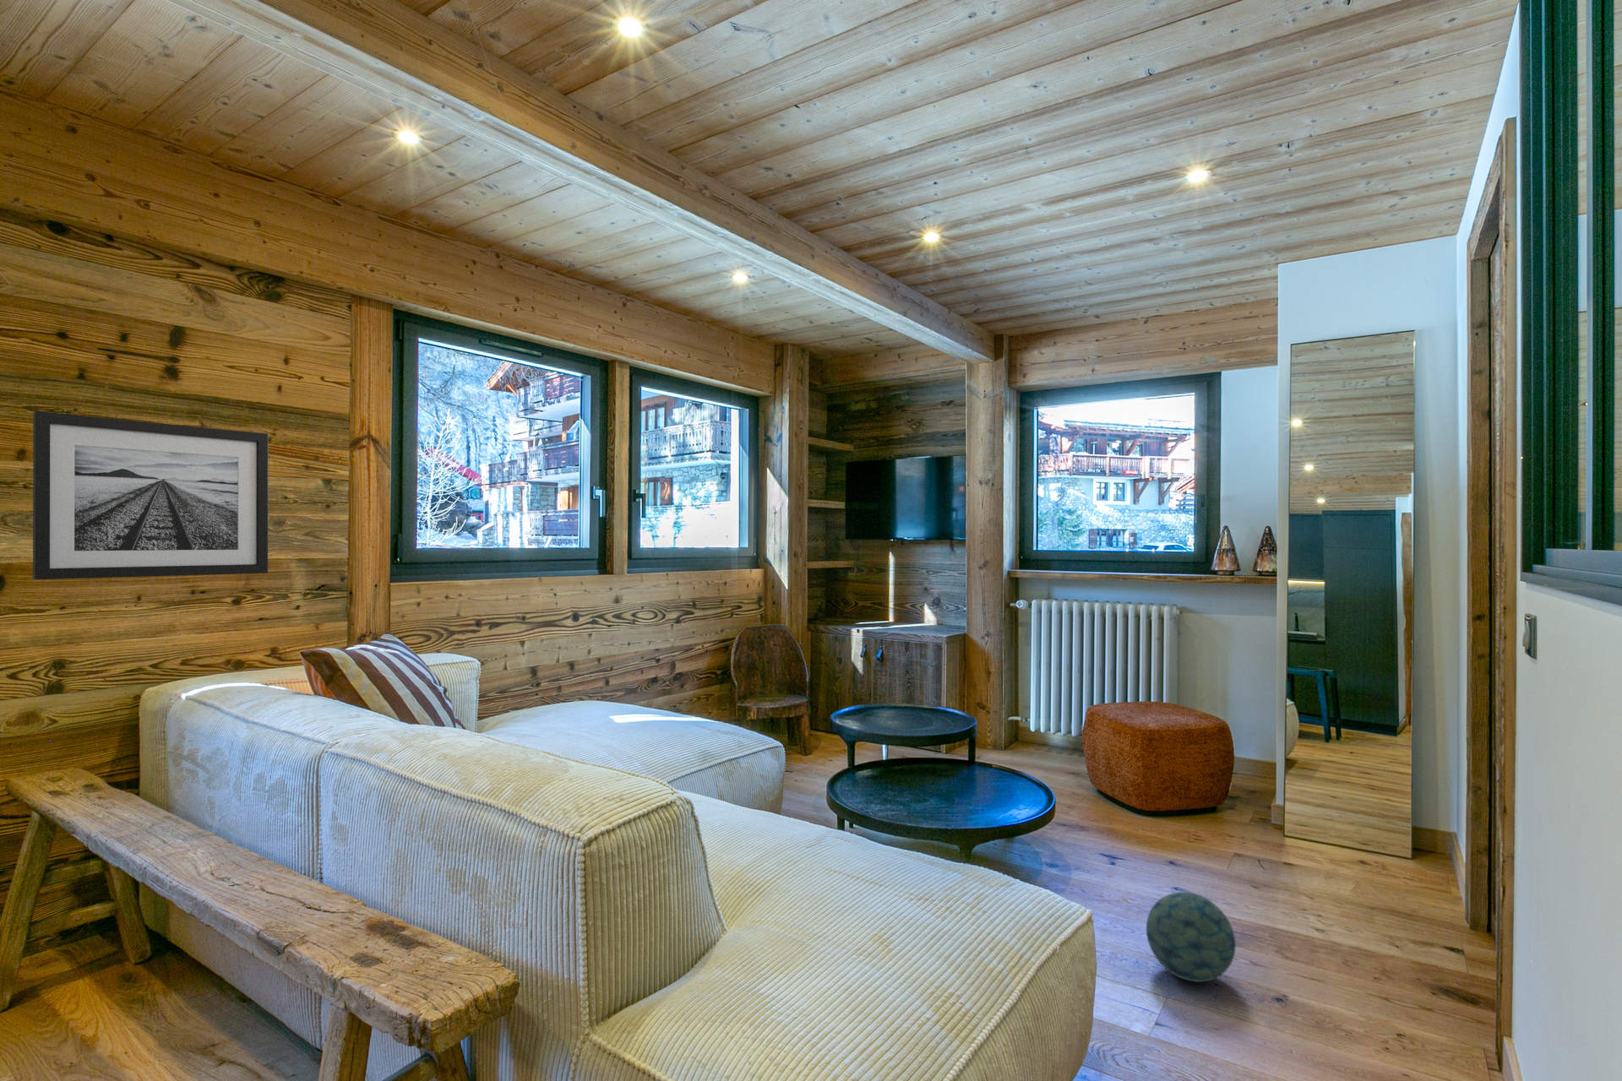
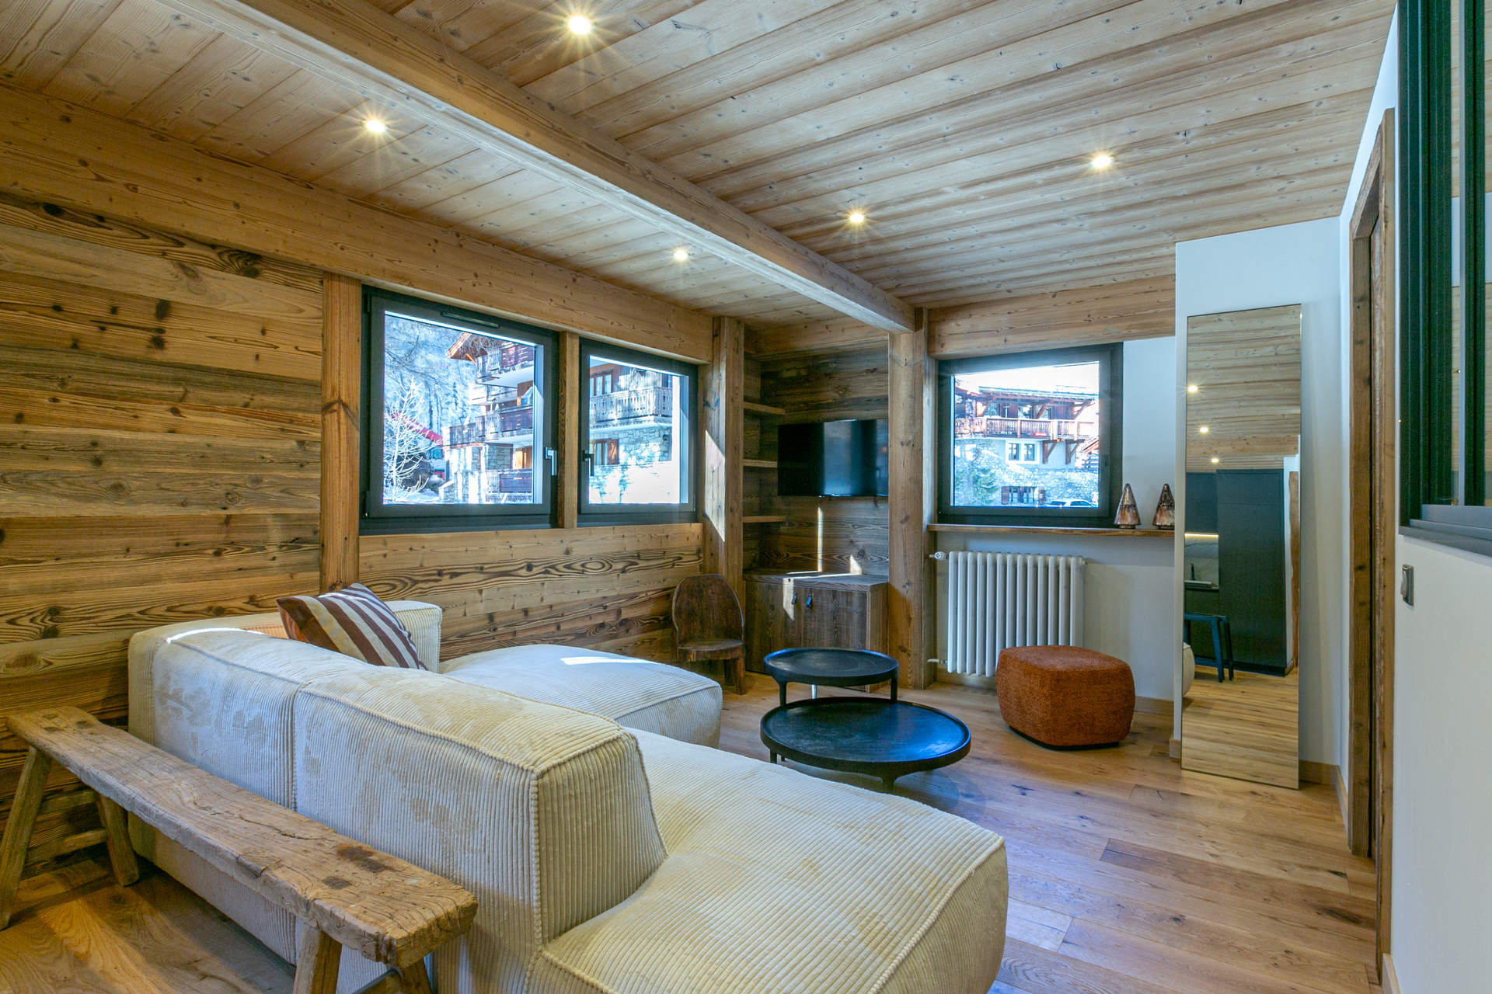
- ball [1145,890,1237,983]
- wall art [33,410,269,580]
